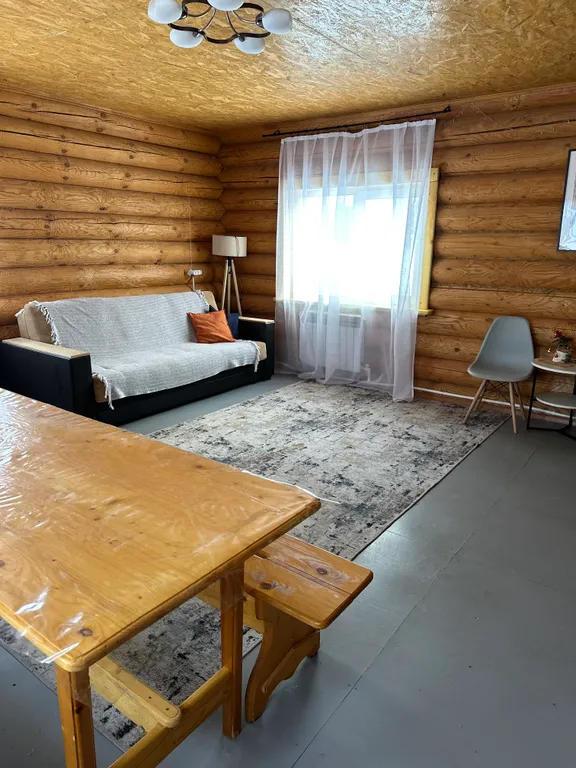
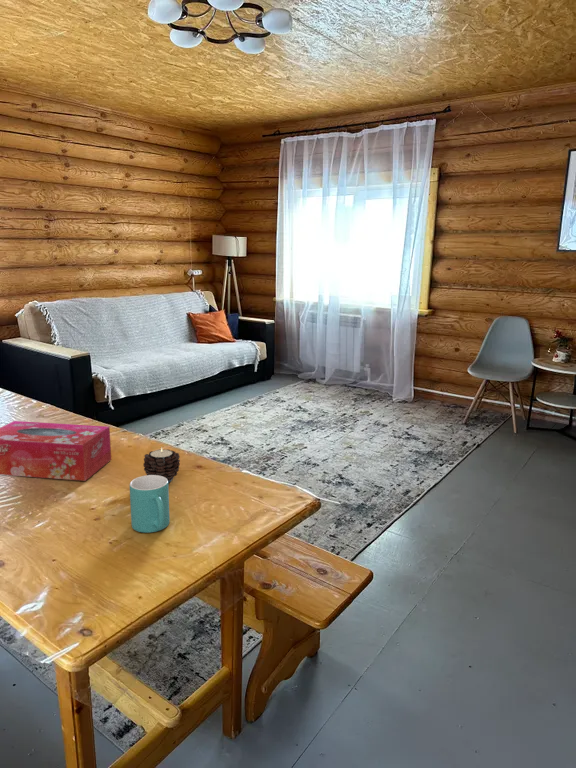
+ tissue box [0,420,112,482]
+ candle [142,447,181,483]
+ mug [129,475,170,534]
